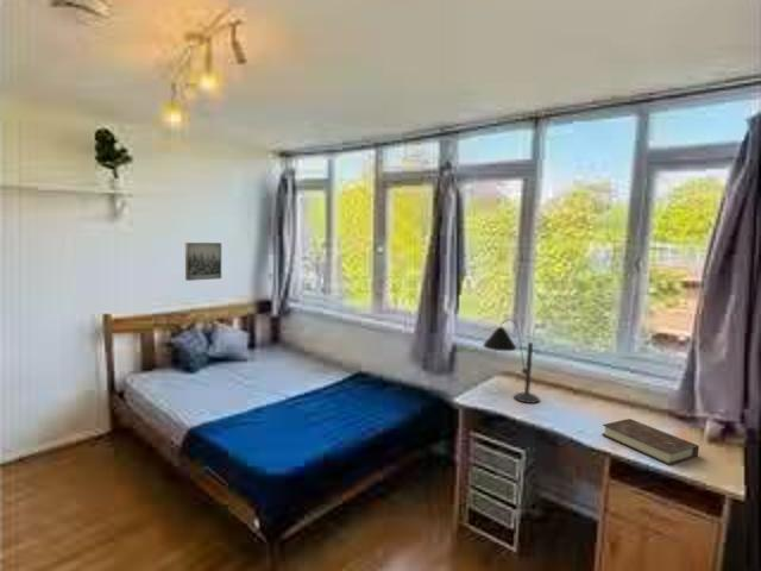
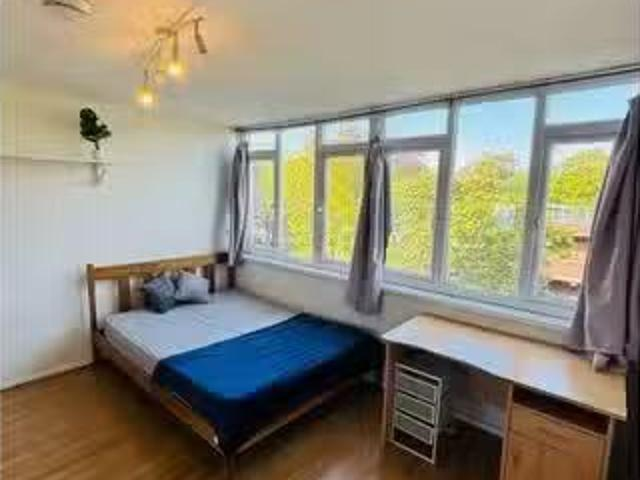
- book [600,418,700,466]
- desk lamp [482,318,541,404]
- wall art [184,241,222,282]
